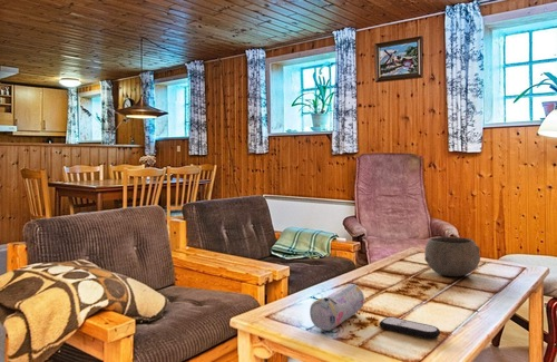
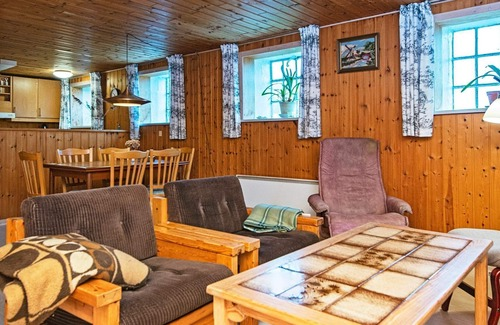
- remote control [378,316,441,340]
- bowl [423,236,481,277]
- pencil case [309,283,365,331]
